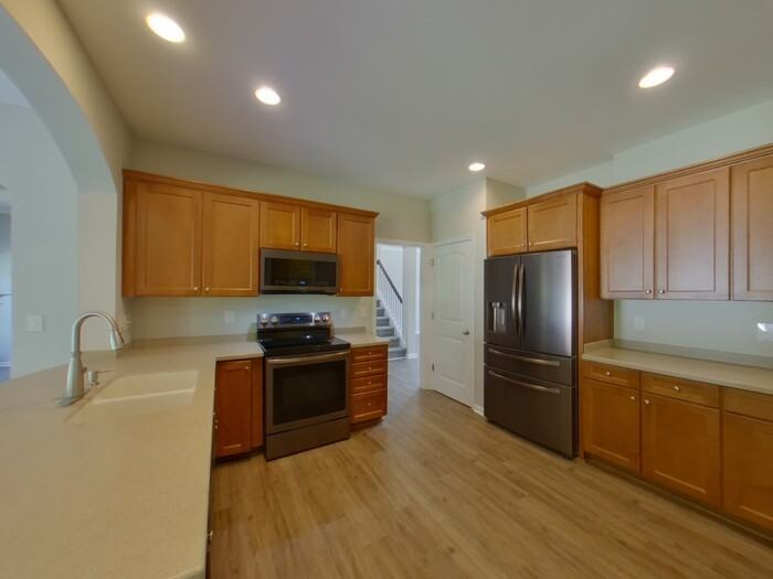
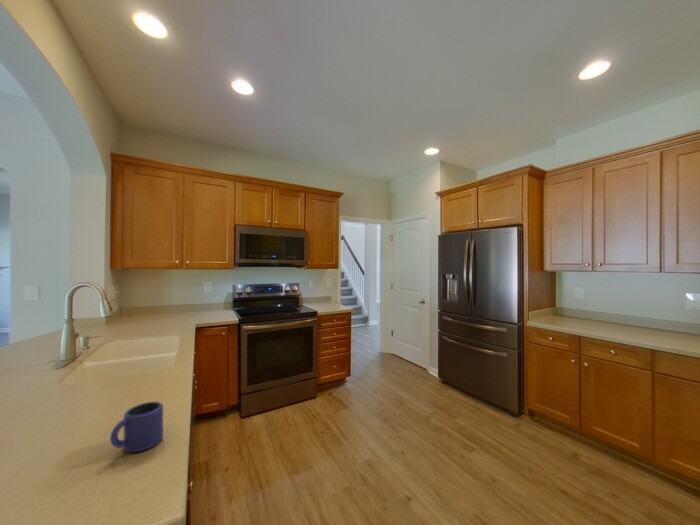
+ mug [109,401,164,453]
